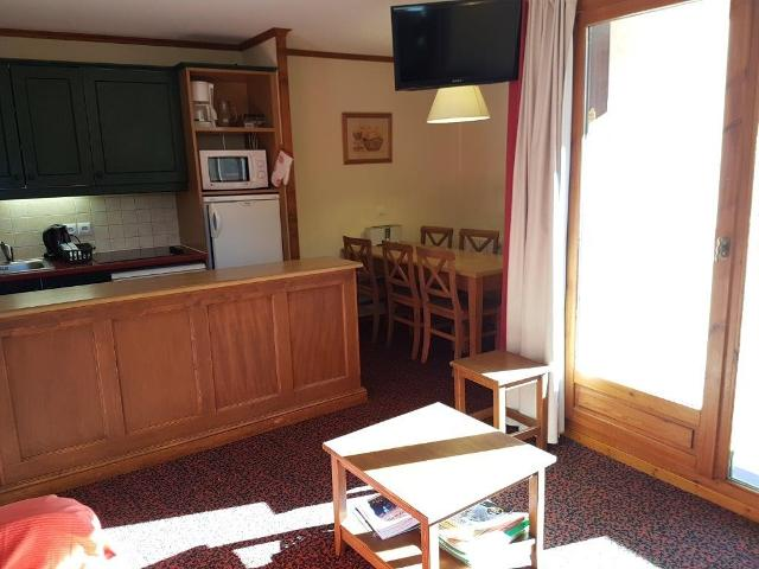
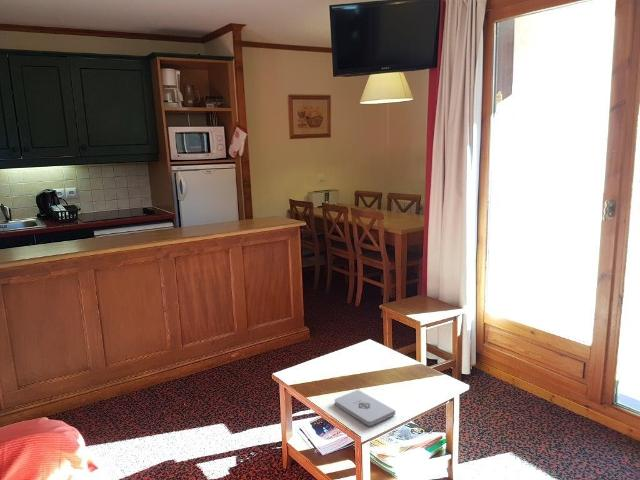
+ notepad [334,389,396,427]
